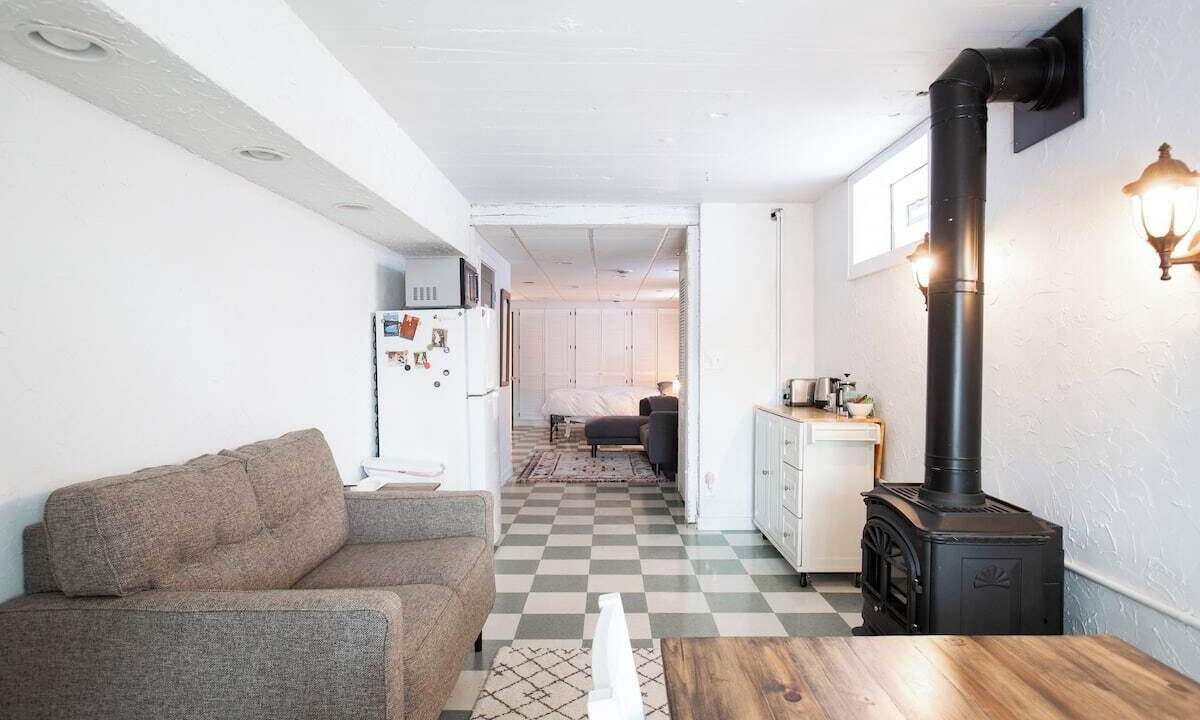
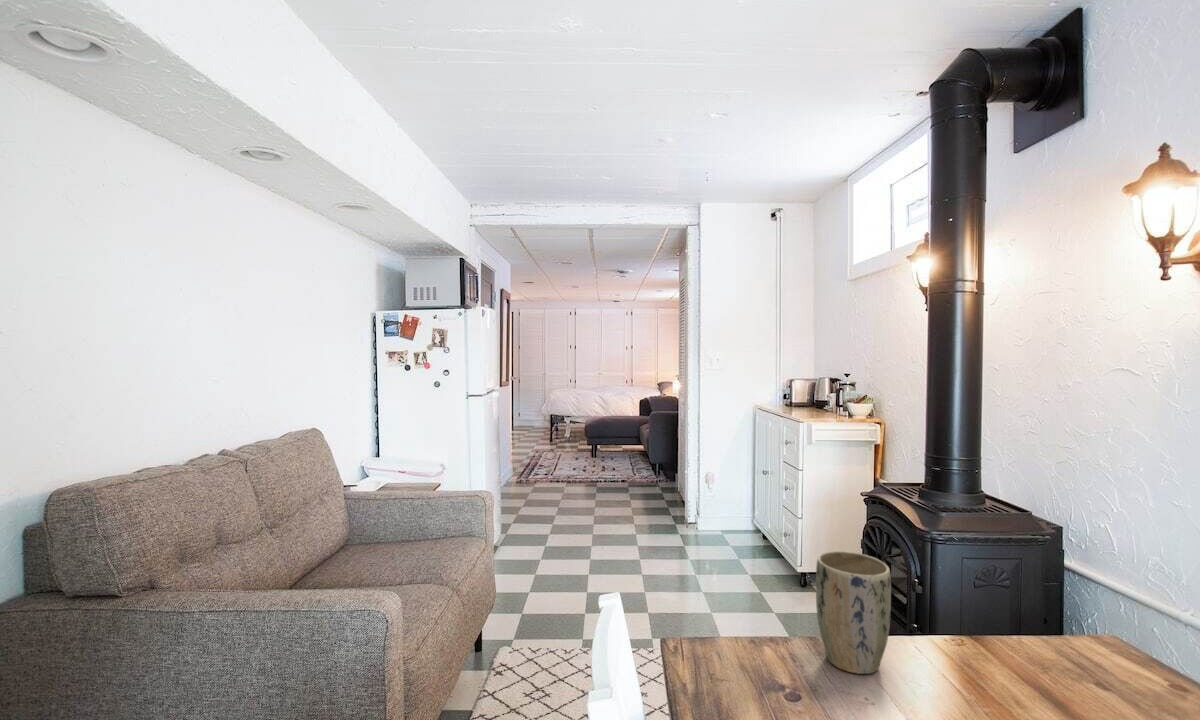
+ plant pot [815,550,892,675]
